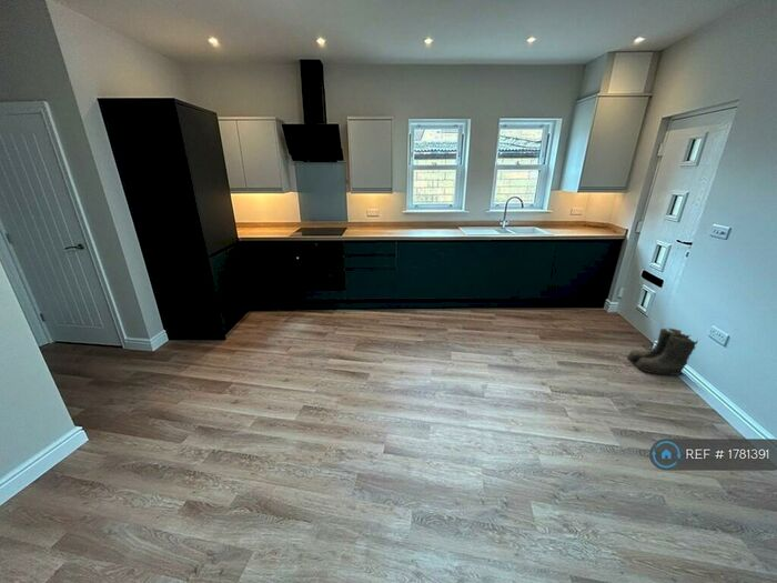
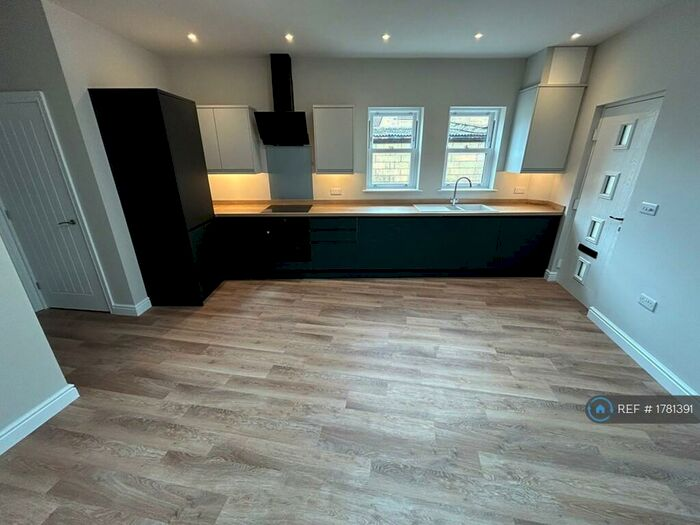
- boots [626,328,699,376]
